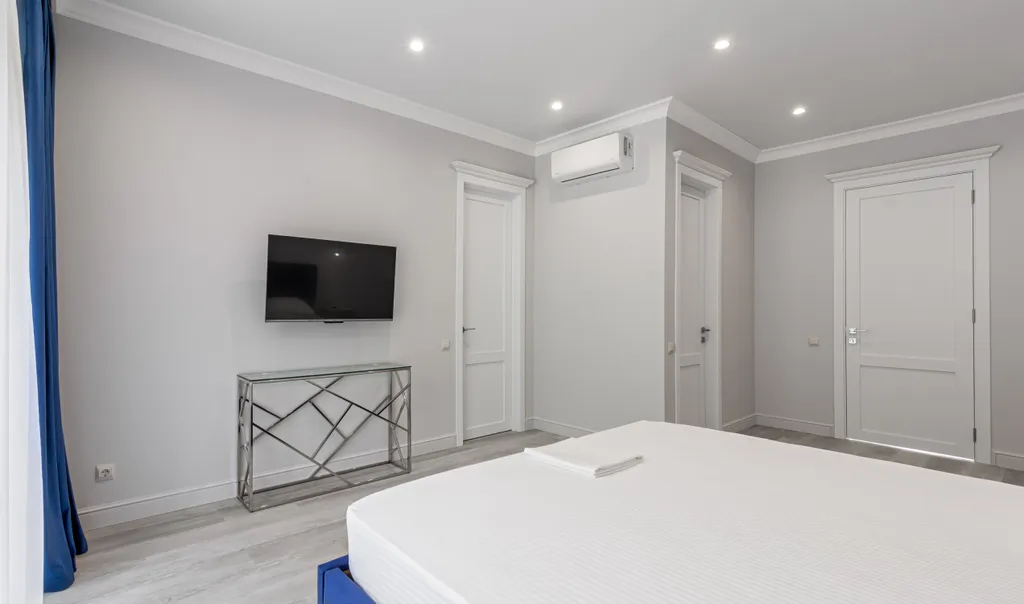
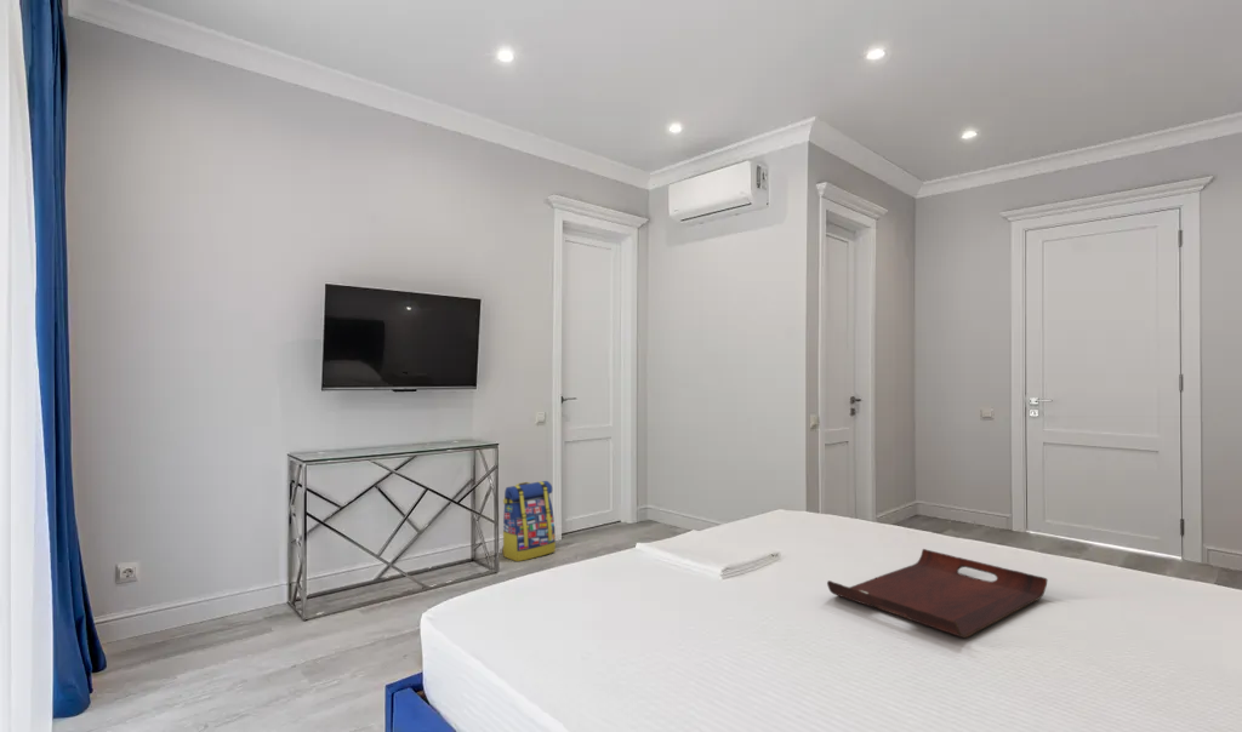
+ backpack [501,480,557,562]
+ serving tray [826,548,1048,639]
